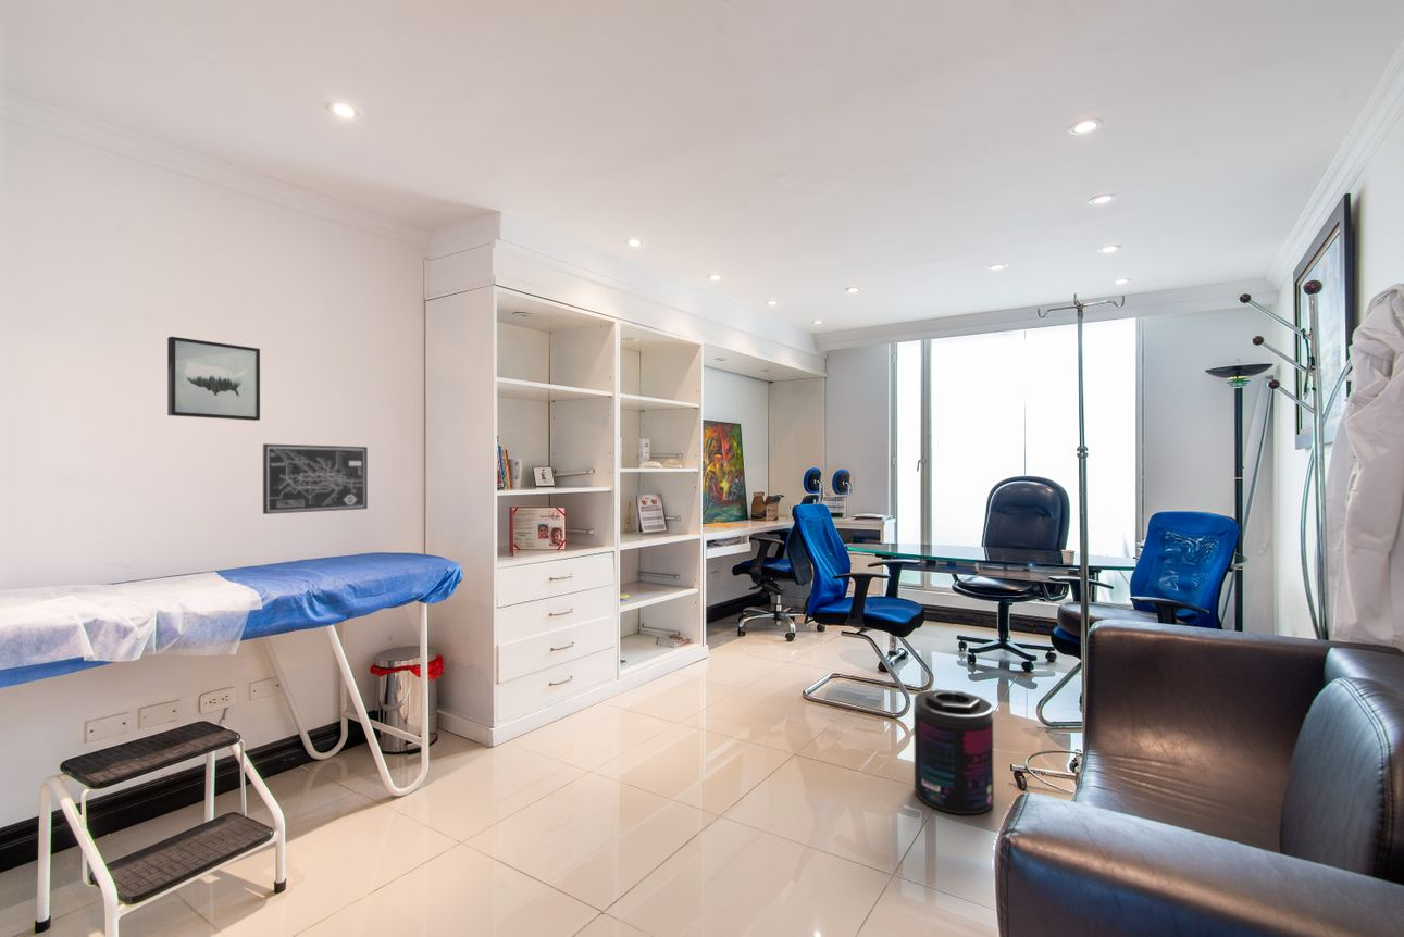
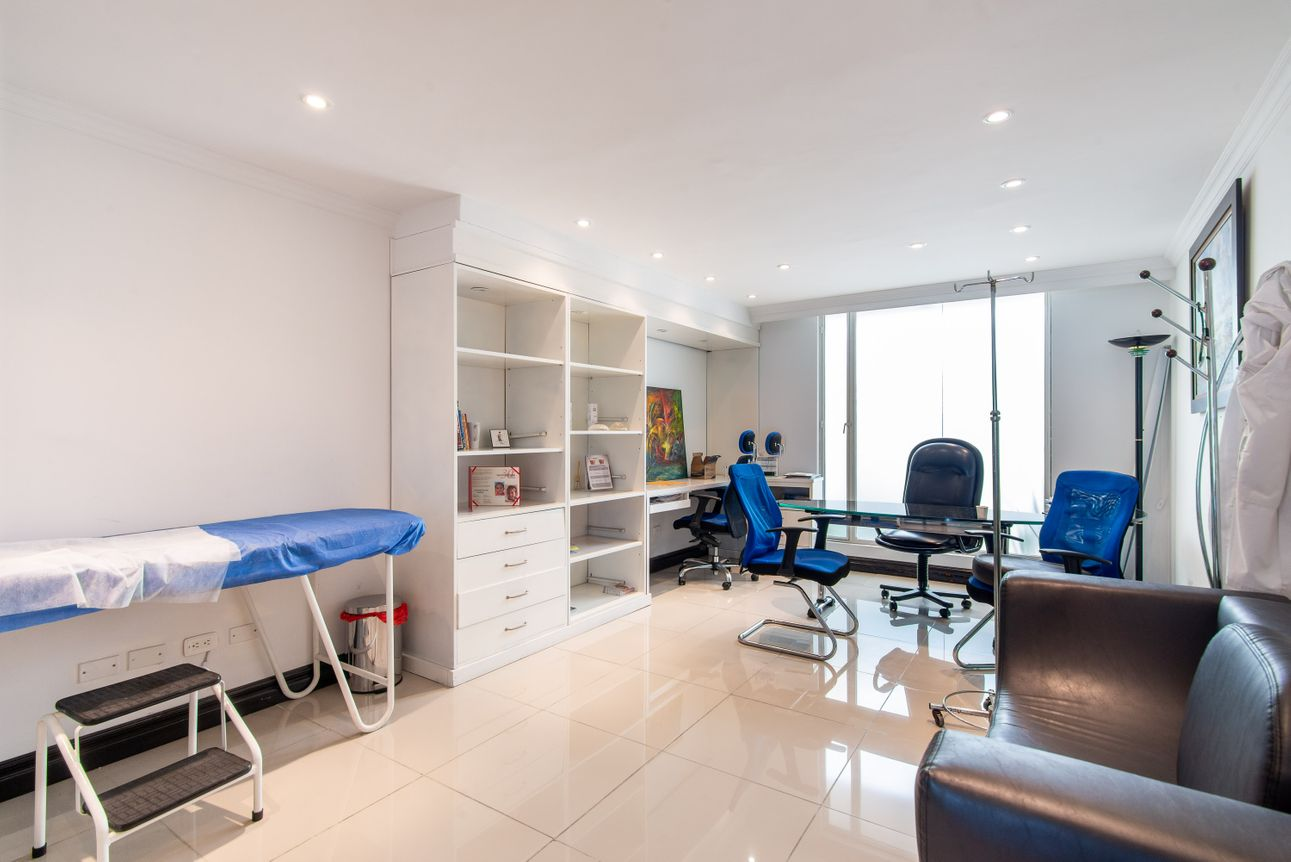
- wall art [166,336,261,422]
- wall art [262,442,369,515]
- supplement container [912,689,995,815]
